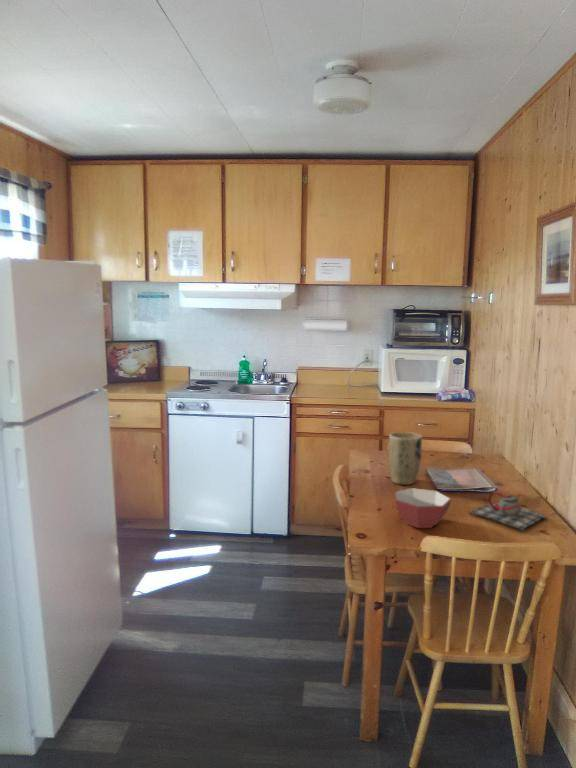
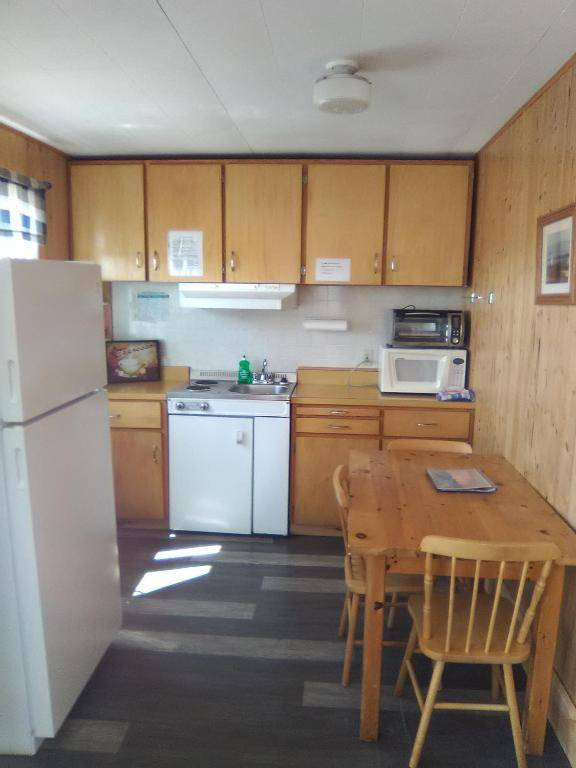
- teapot [469,490,549,532]
- plant pot [387,431,423,486]
- bowl [393,487,453,529]
